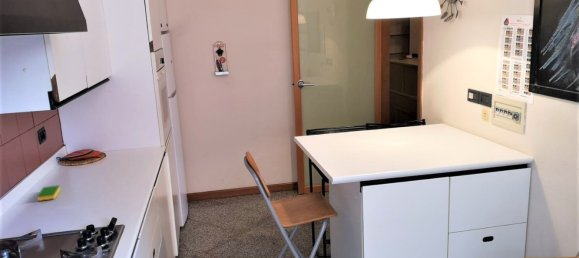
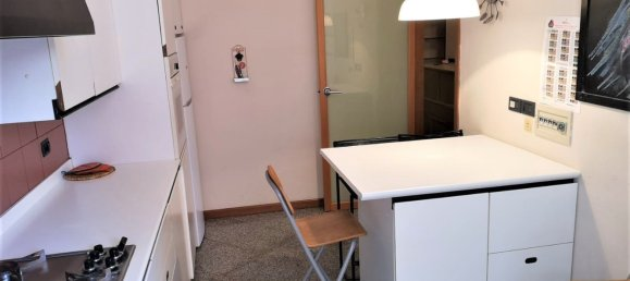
- dish sponge [36,184,61,202]
